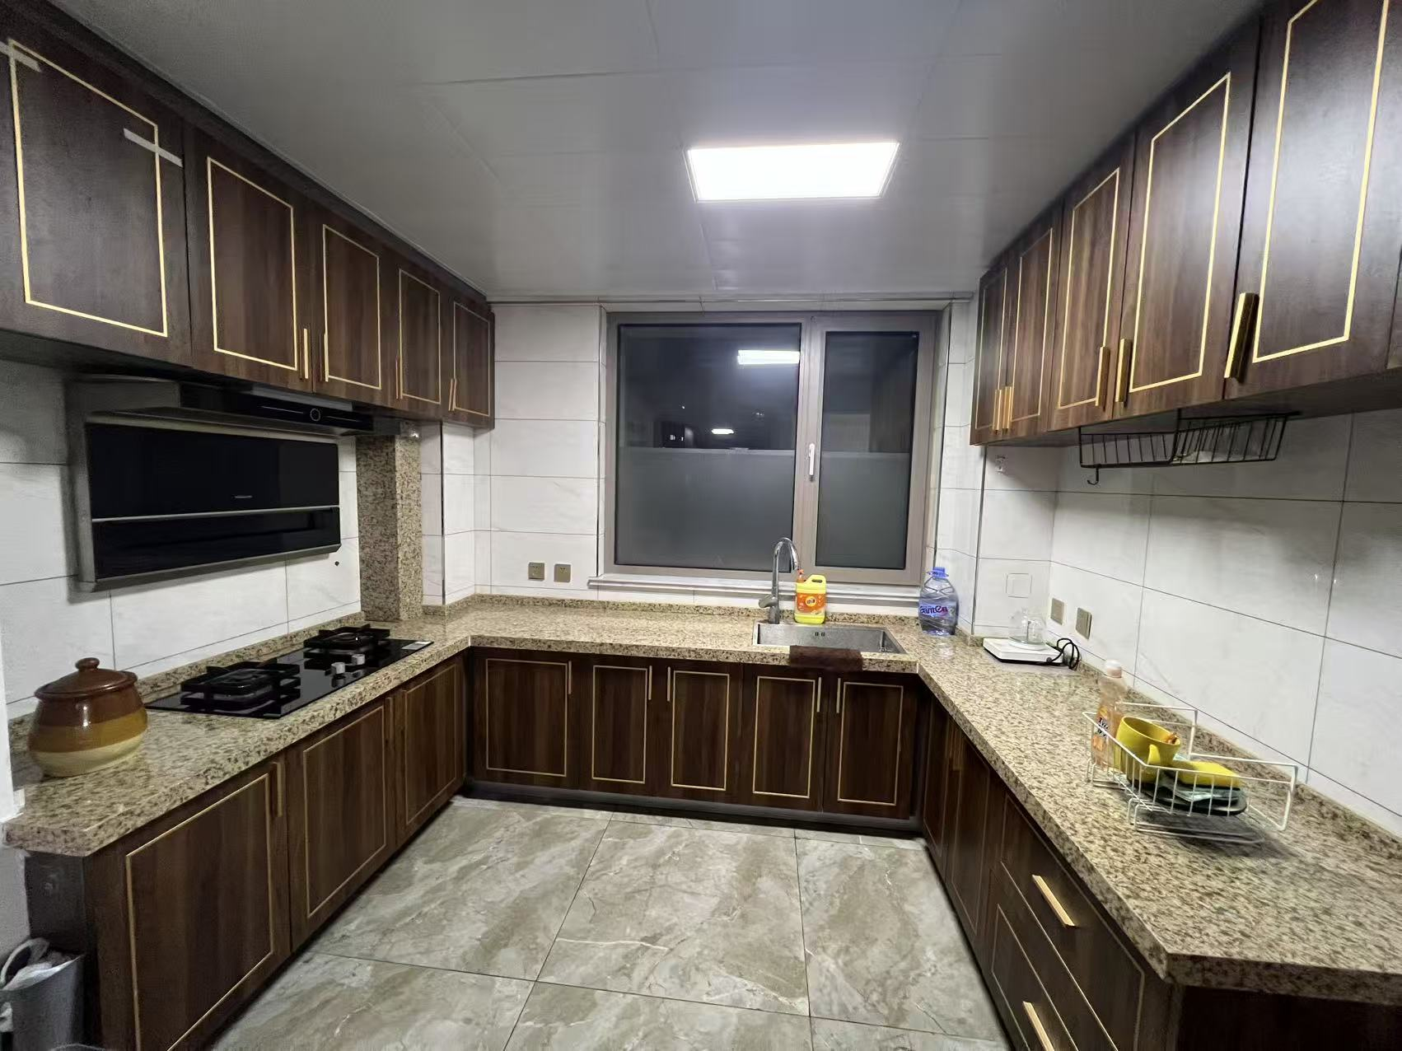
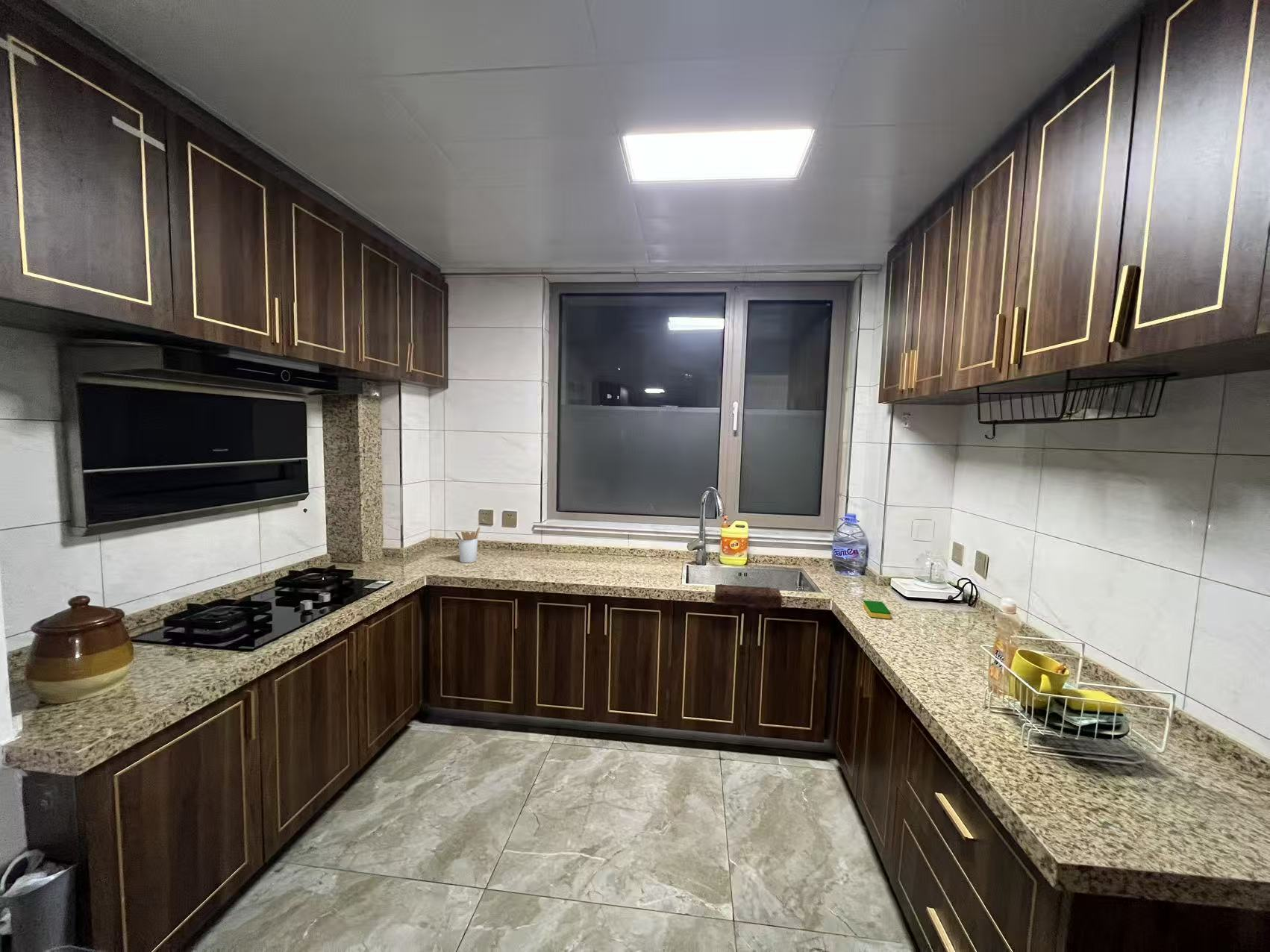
+ dish sponge [863,600,892,619]
+ utensil holder [454,526,481,563]
